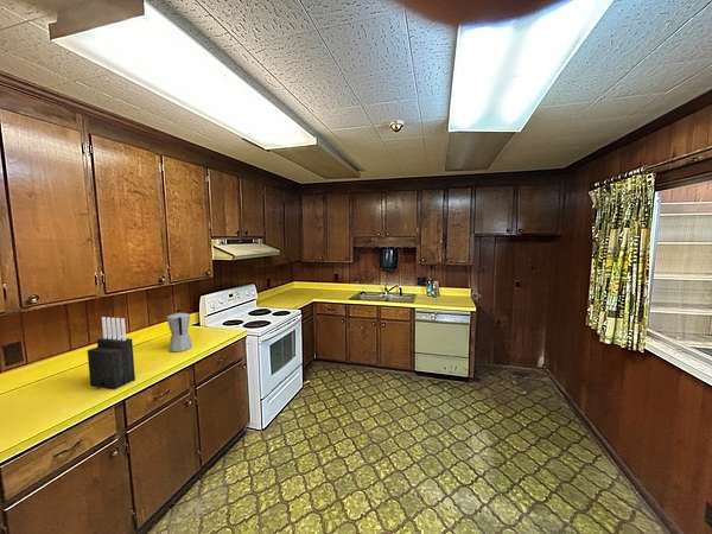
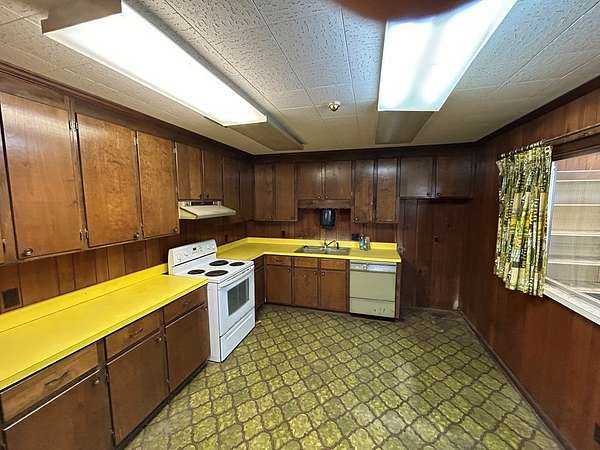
- knife block [87,316,136,390]
- moka pot [166,309,193,352]
